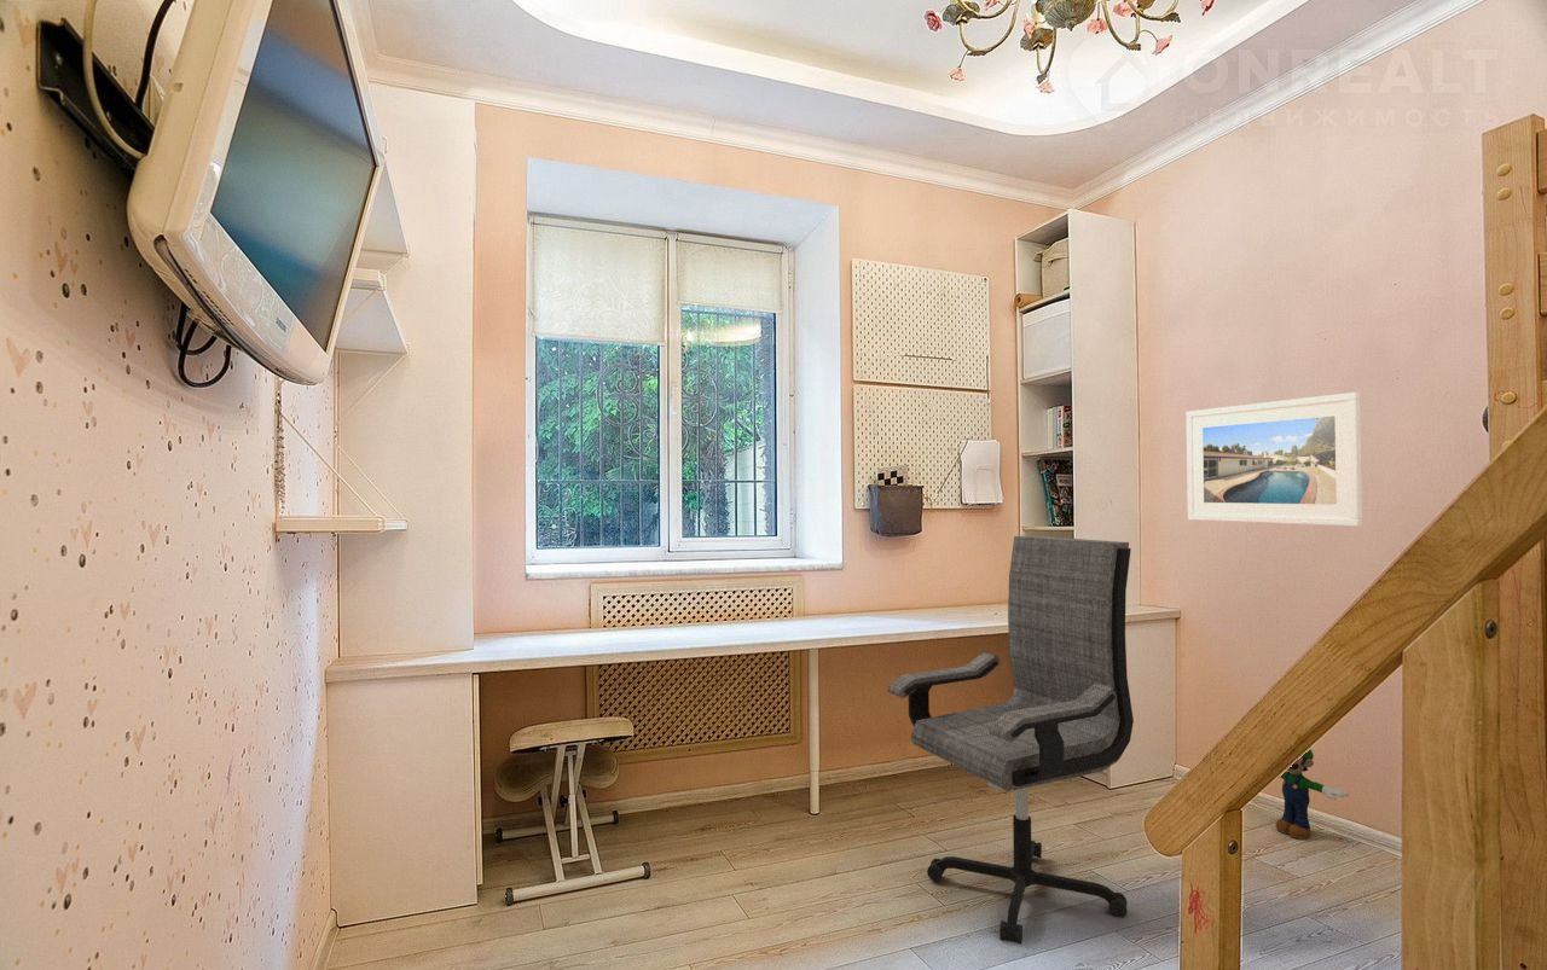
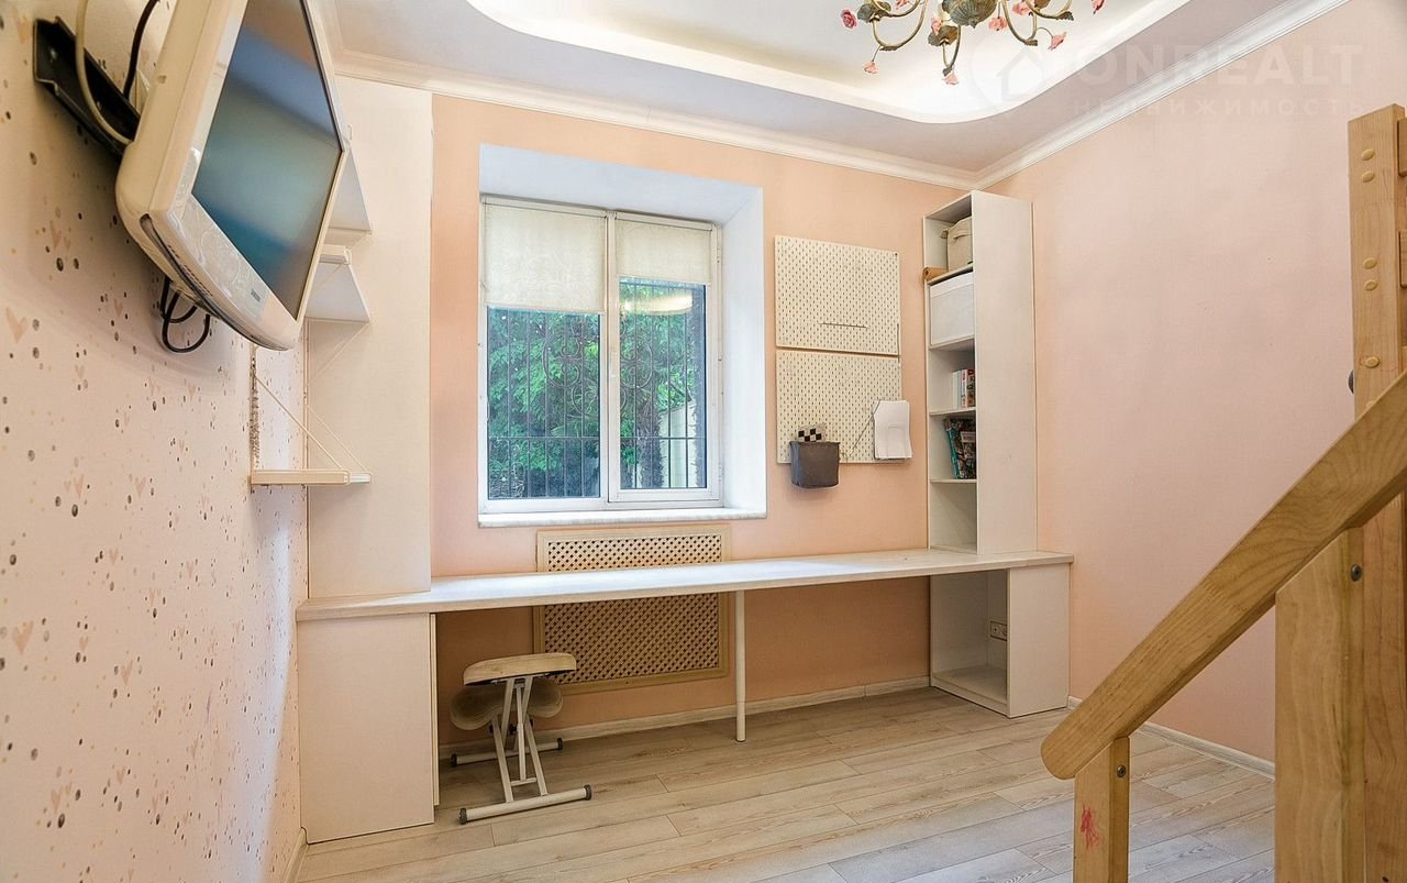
- plush toy [1275,749,1350,841]
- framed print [1186,391,1363,528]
- office chair [887,534,1135,945]
